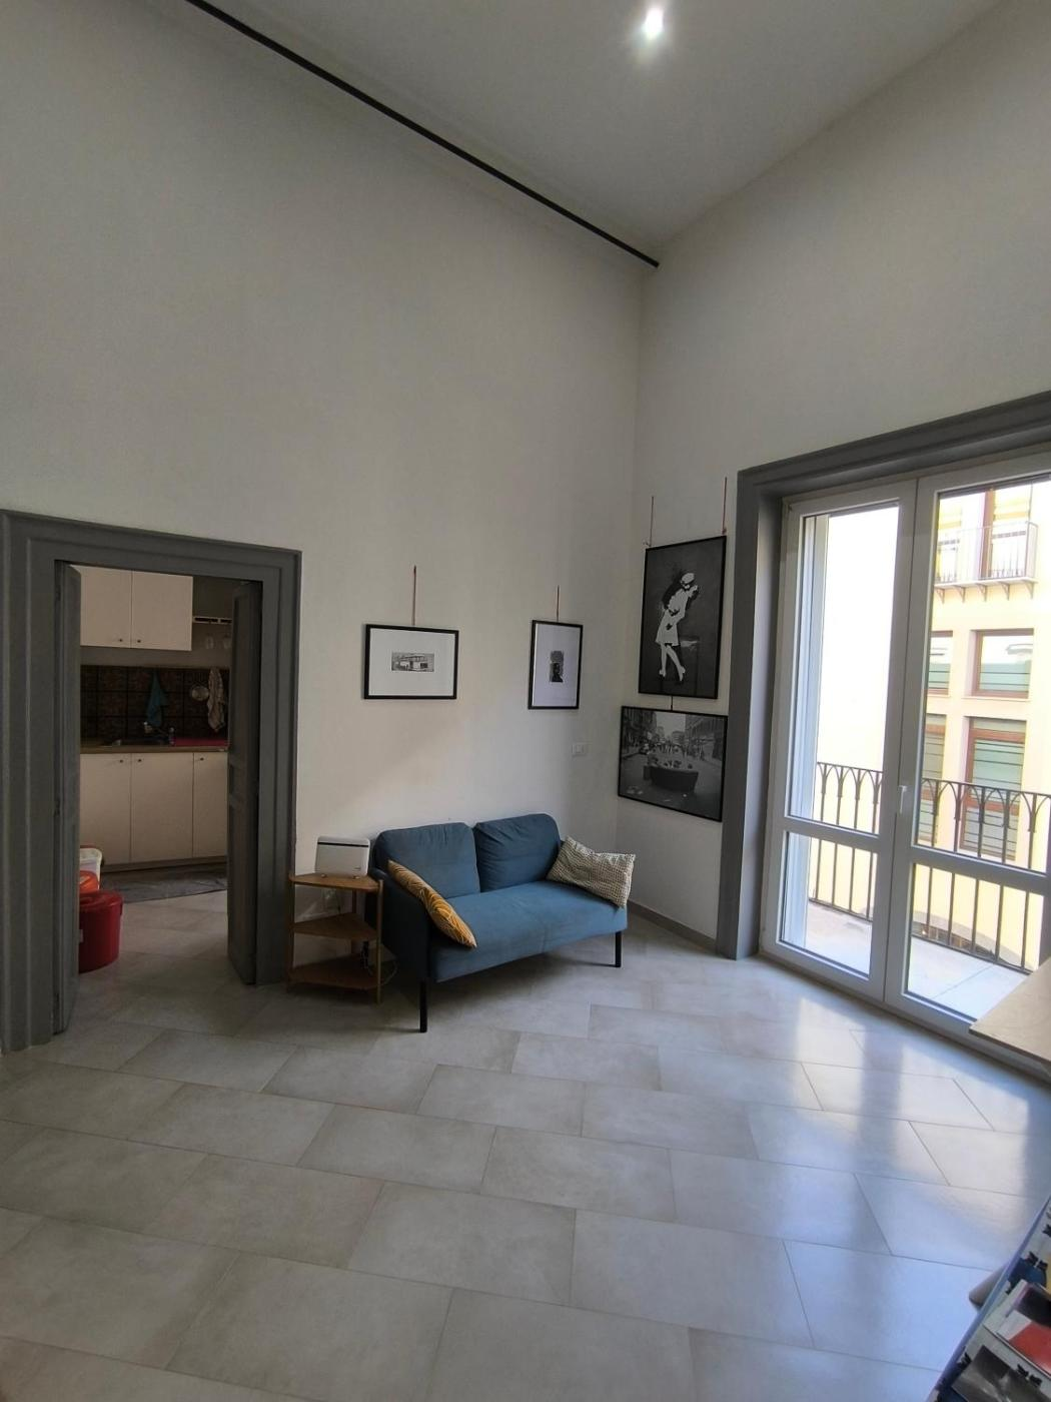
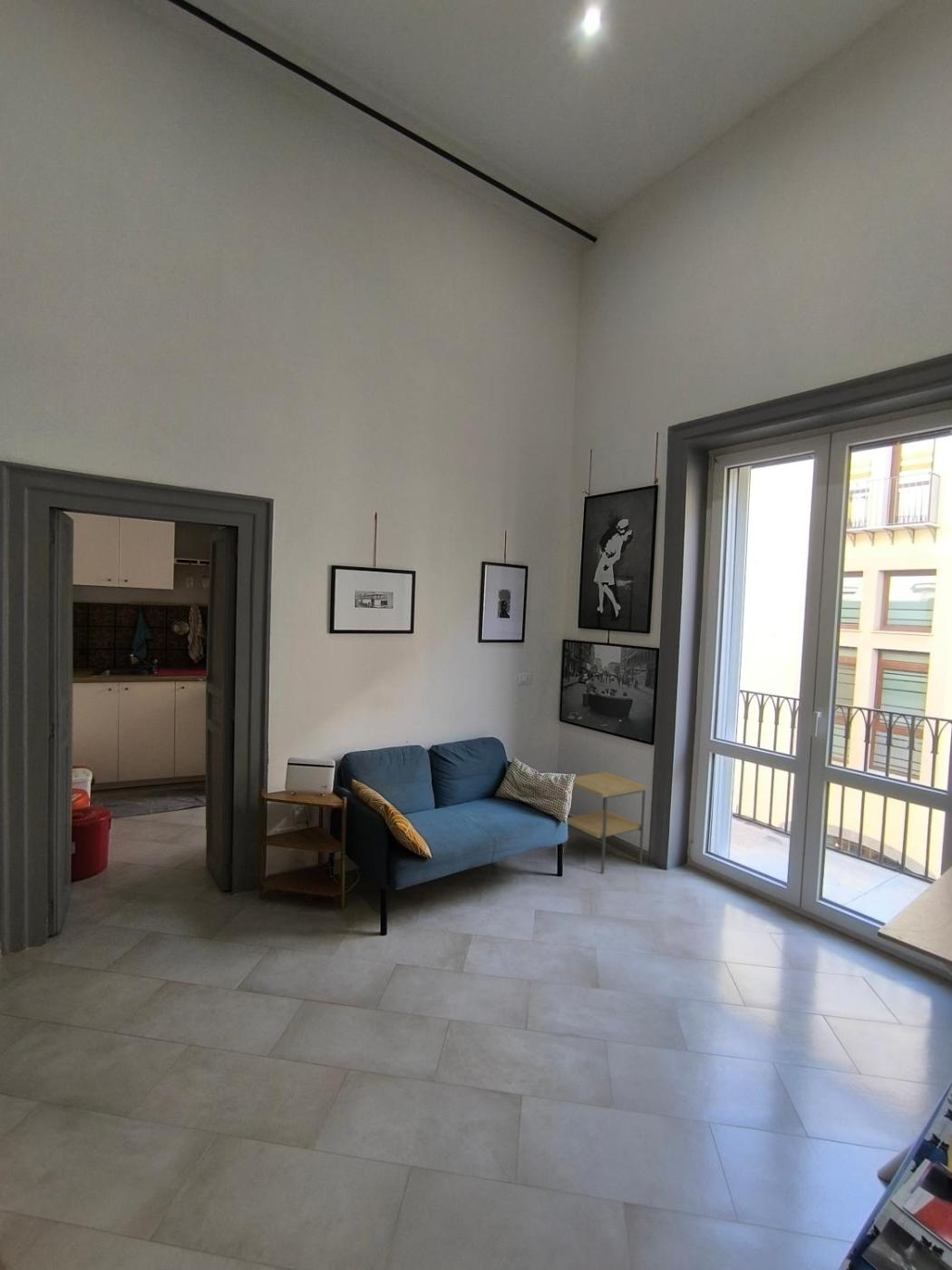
+ side table [563,771,646,874]
